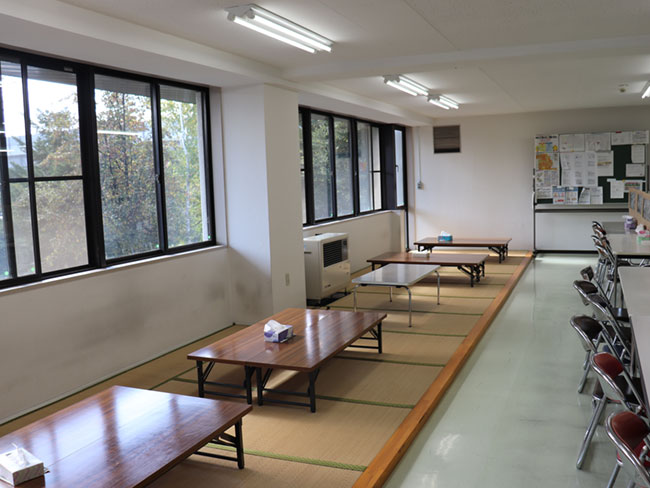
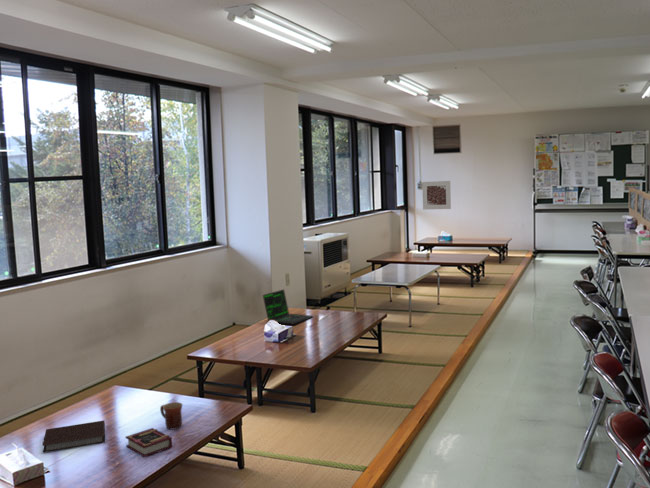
+ book [124,427,173,458]
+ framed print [421,180,452,211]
+ mug [159,401,183,430]
+ notebook [41,419,106,453]
+ laptop [262,288,314,326]
